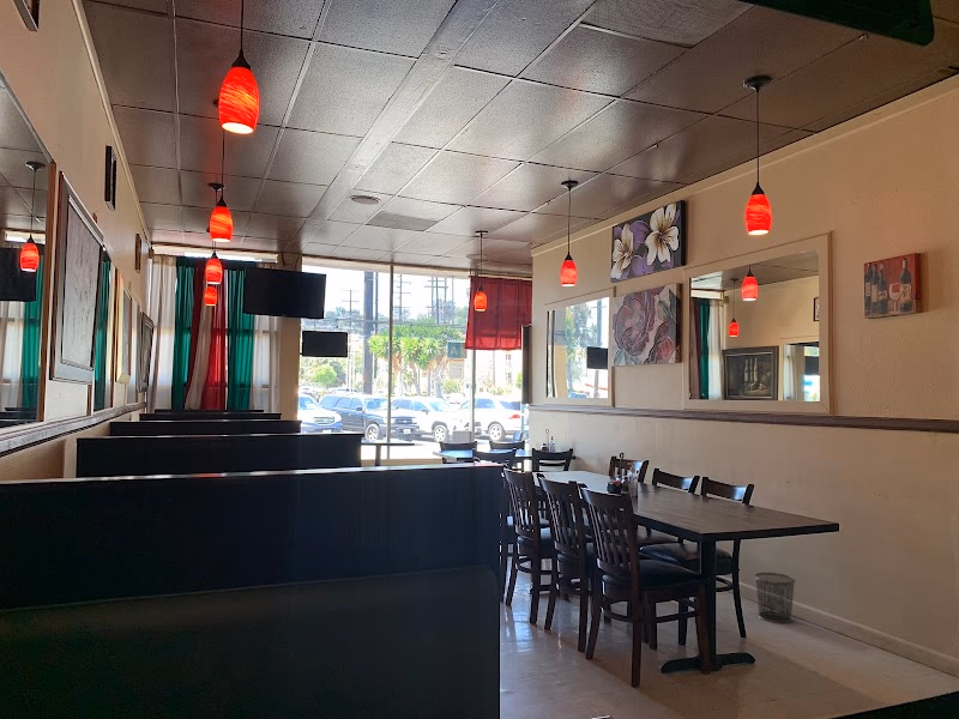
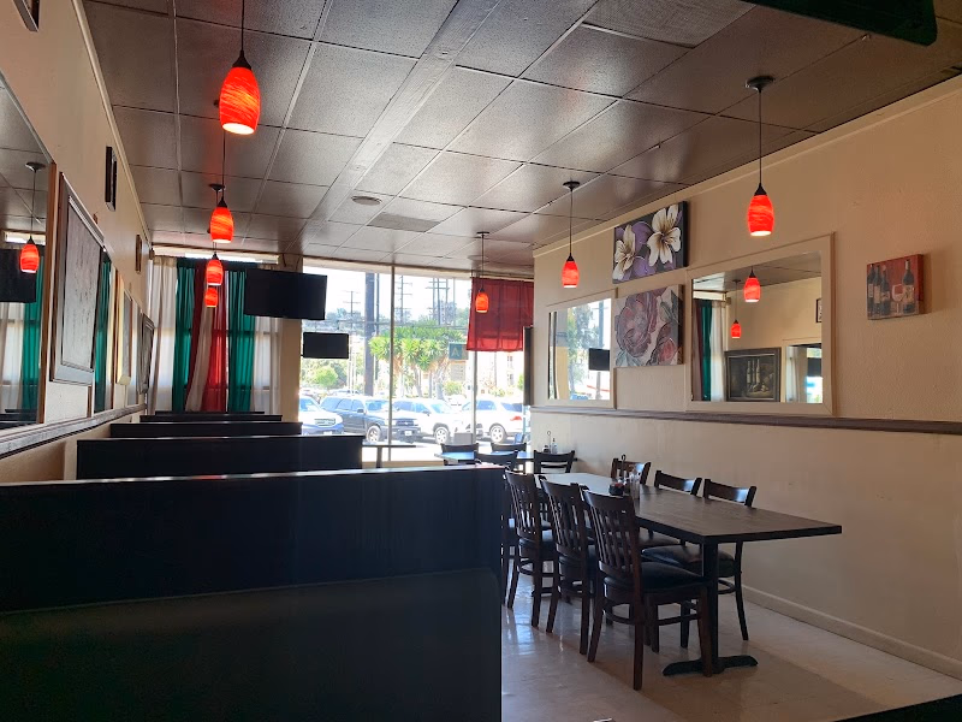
- waste bin [753,572,796,624]
